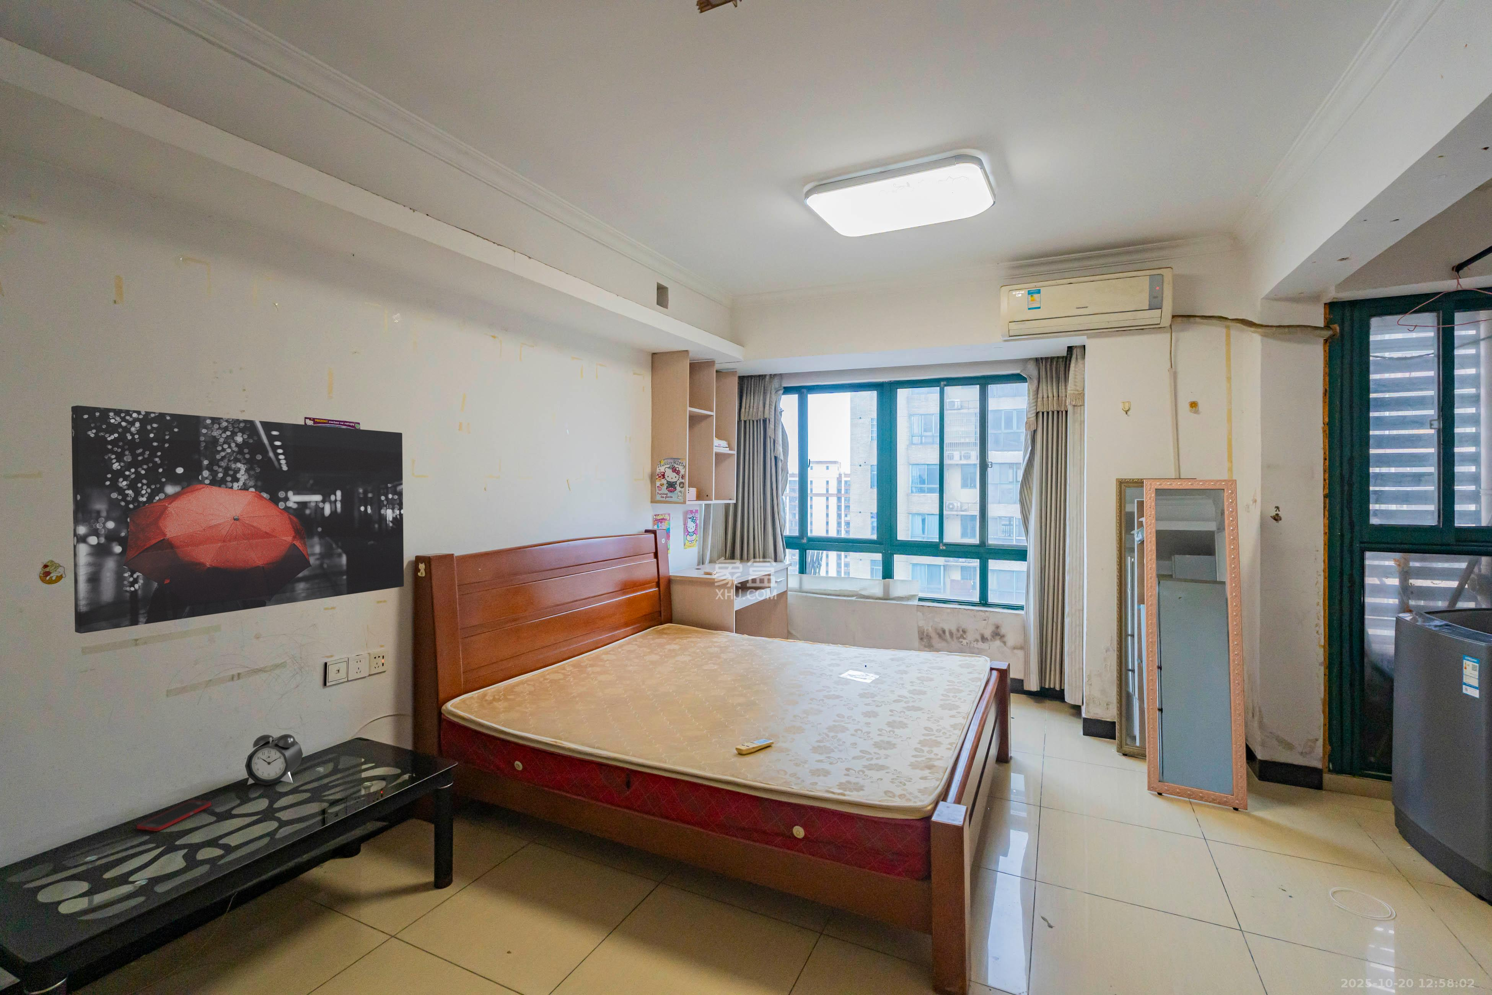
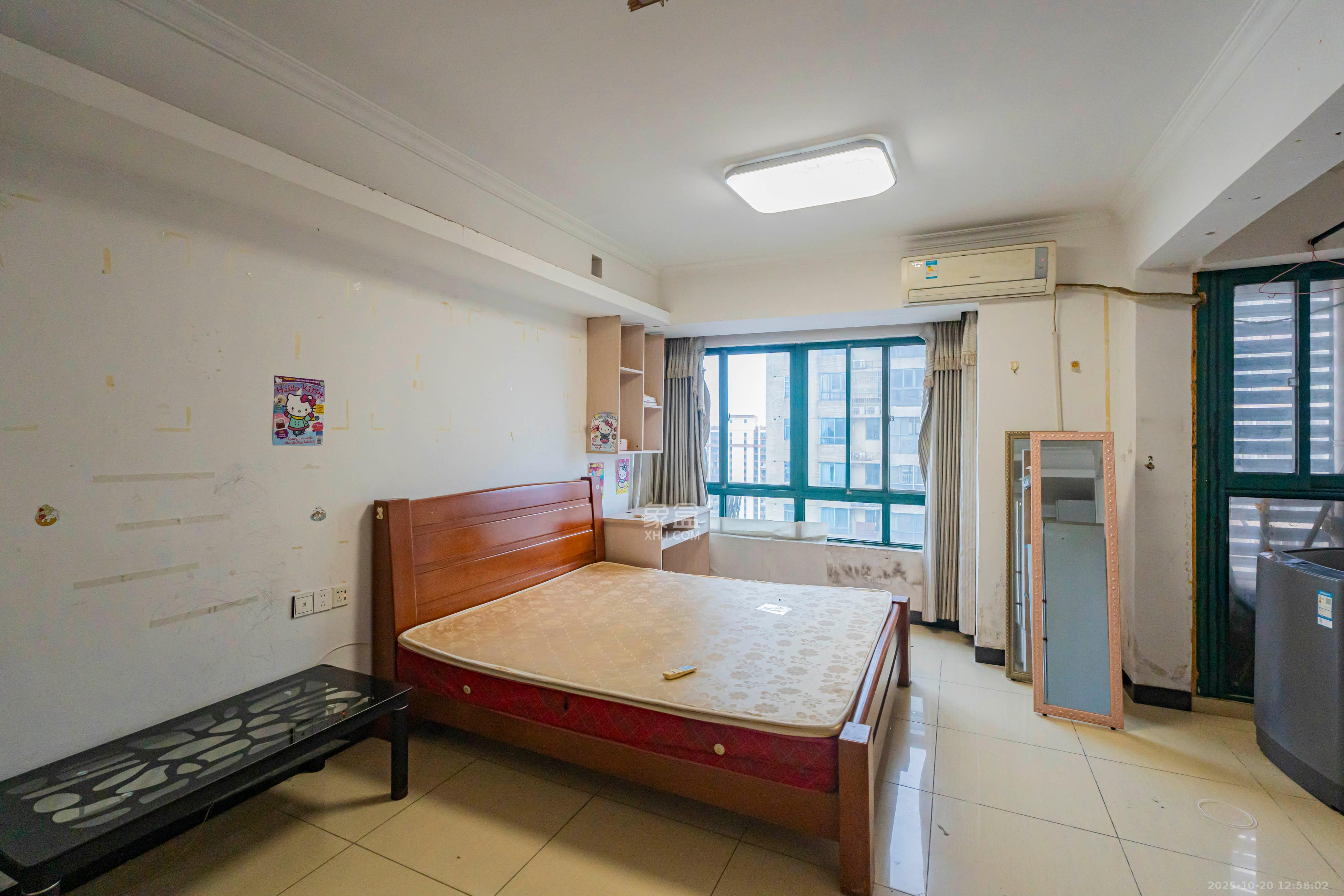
- alarm clock [244,734,303,785]
- cell phone [137,801,212,832]
- wall art [71,405,404,634]
